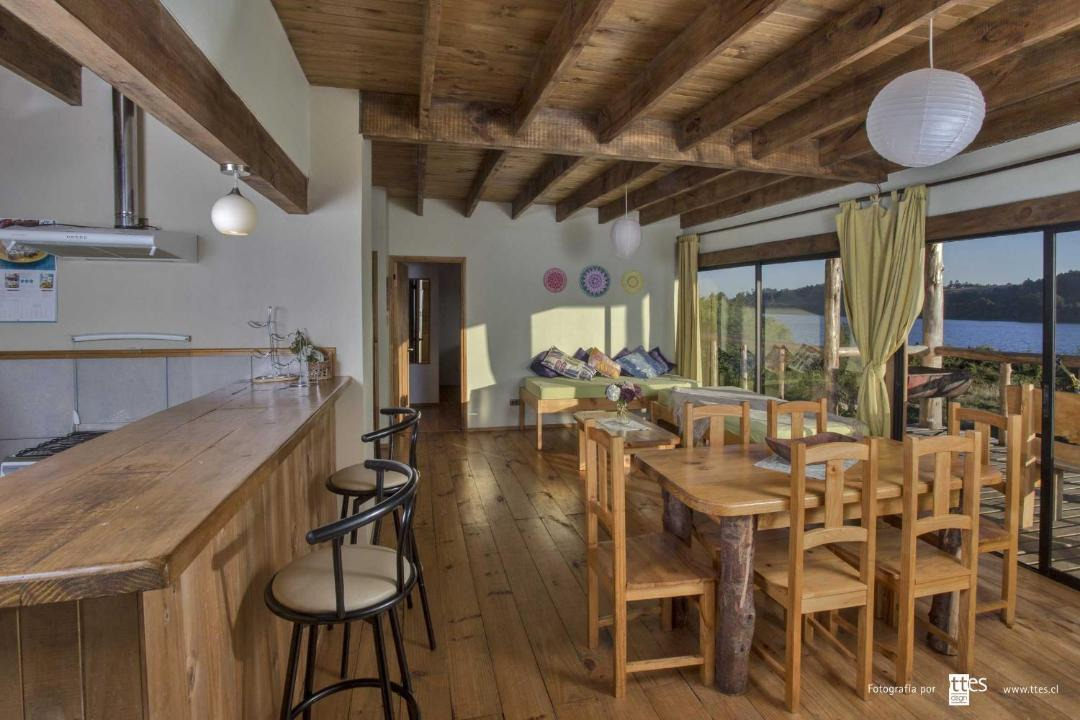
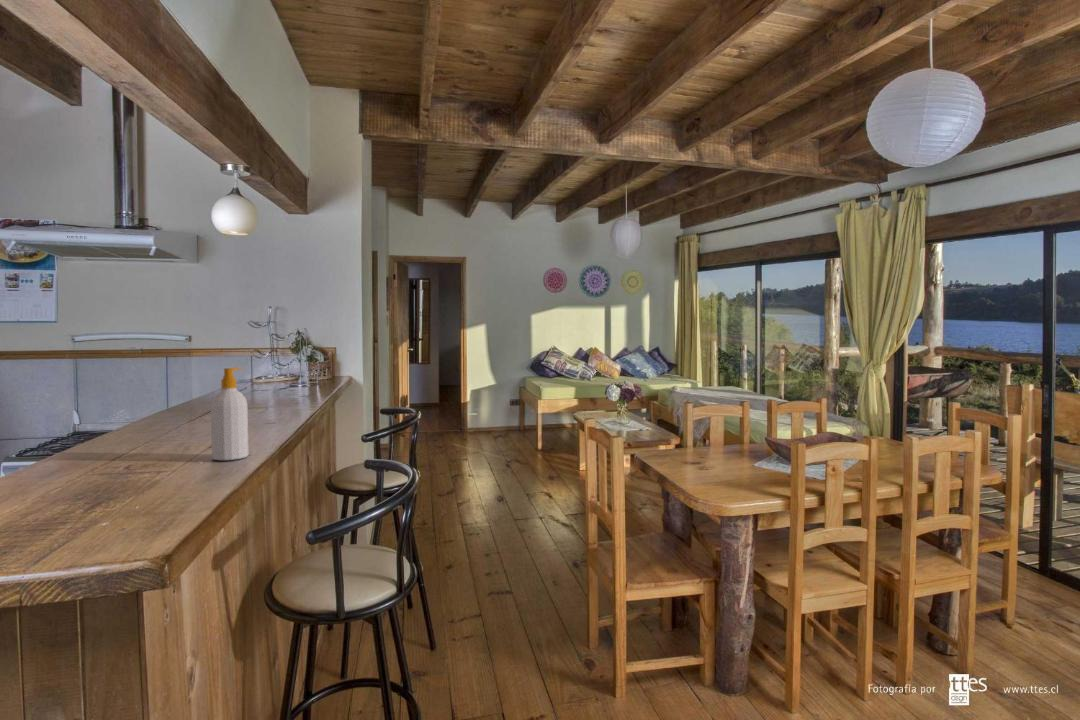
+ soap bottle [210,366,249,461]
